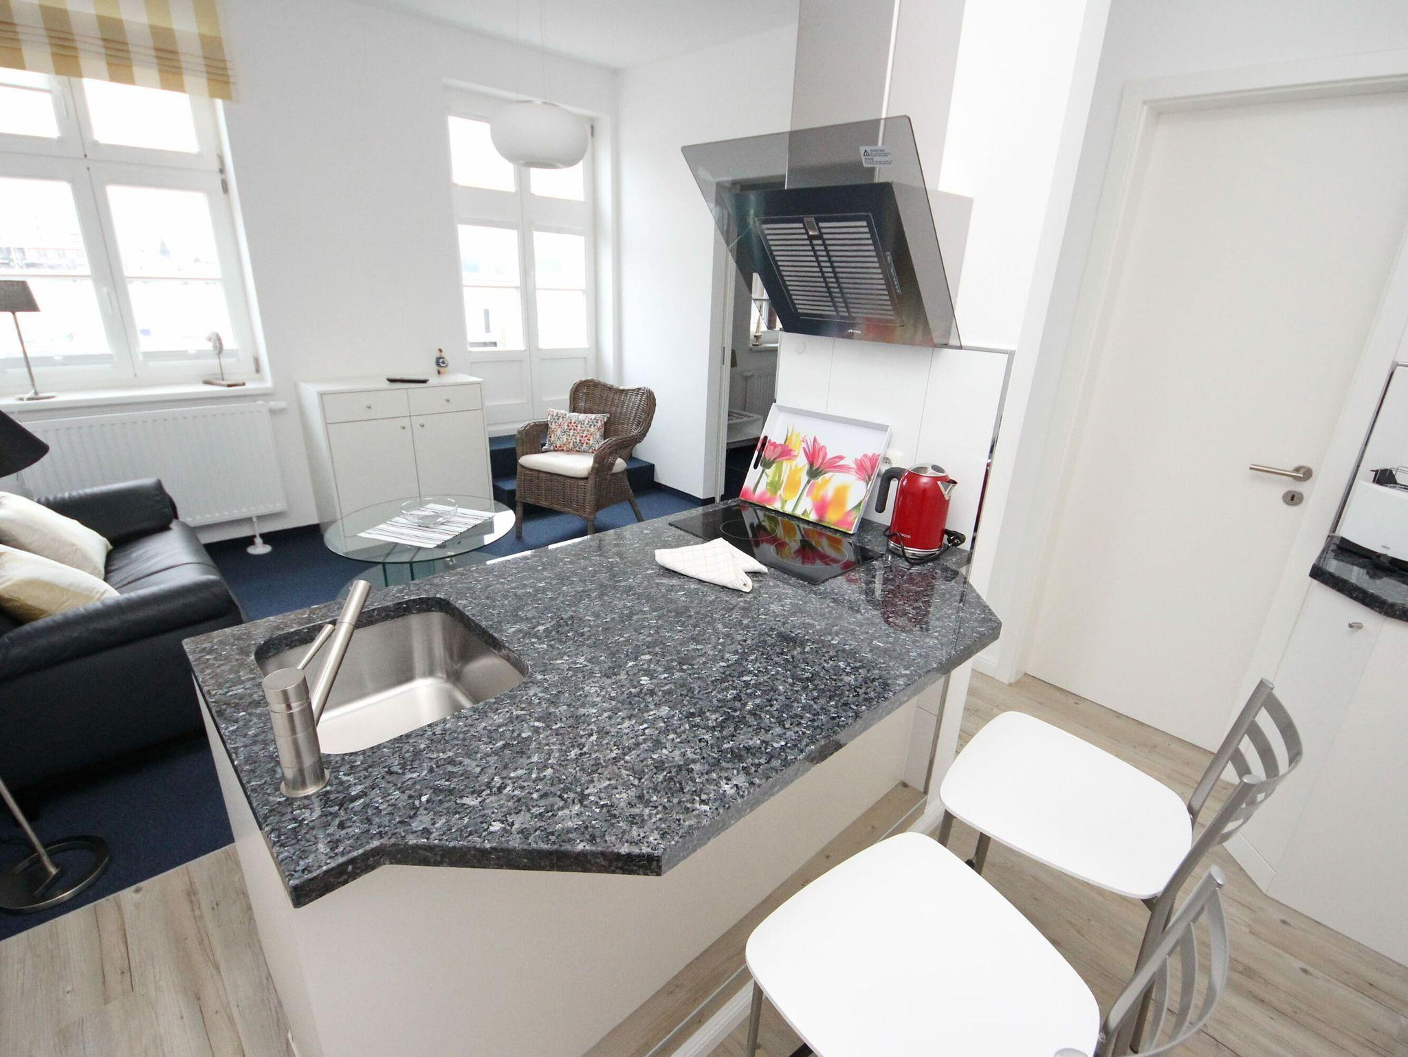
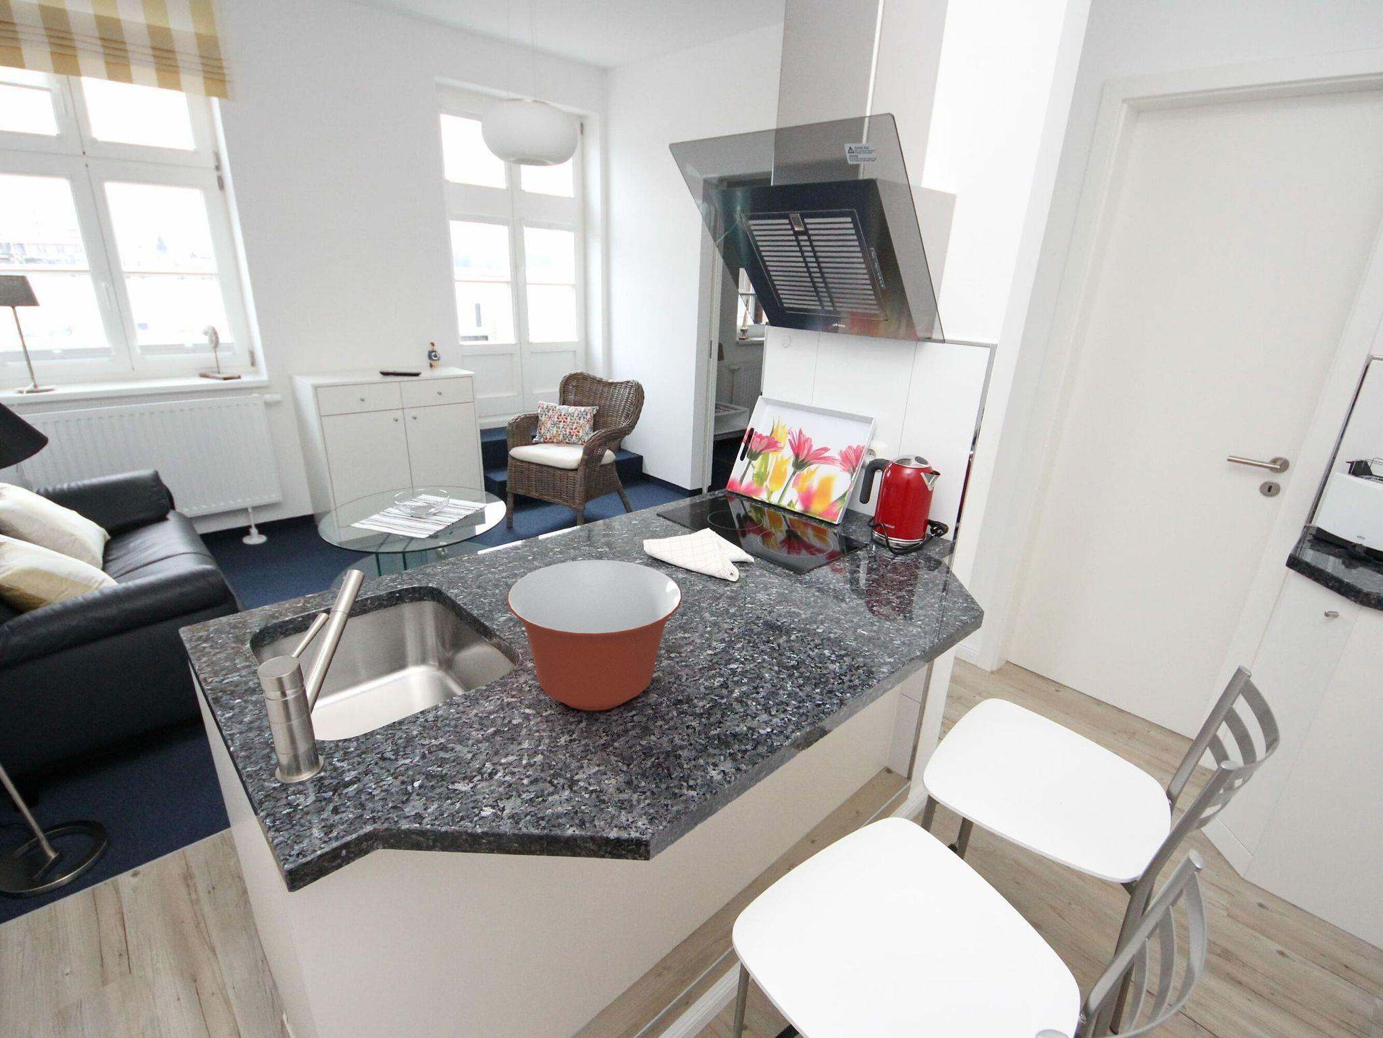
+ mixing bowl [506,559,683,711]
